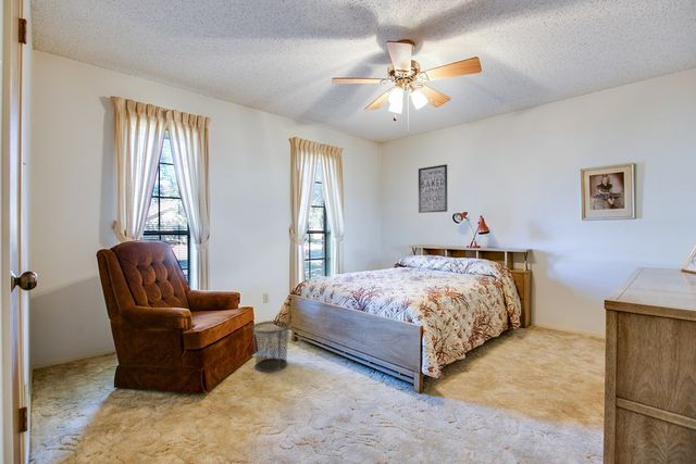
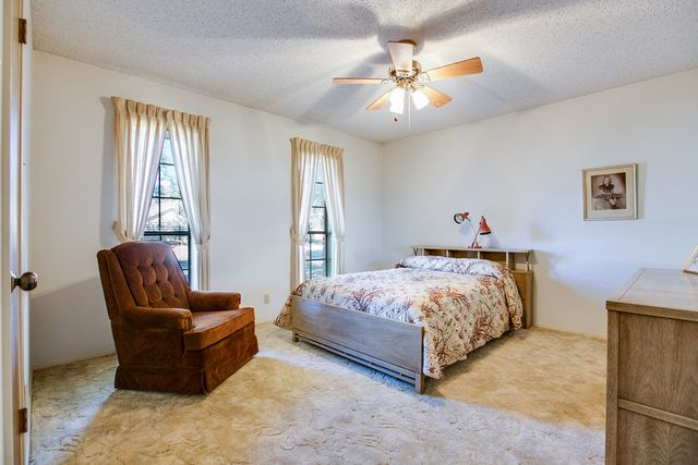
- waste bin [251,321,290,373]
- wall art [418,163,448,214]
